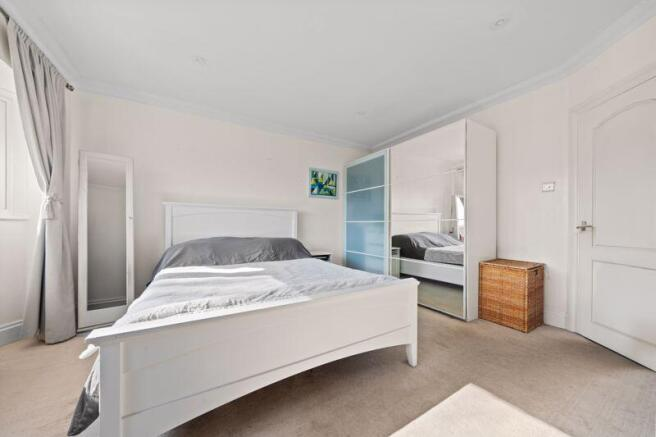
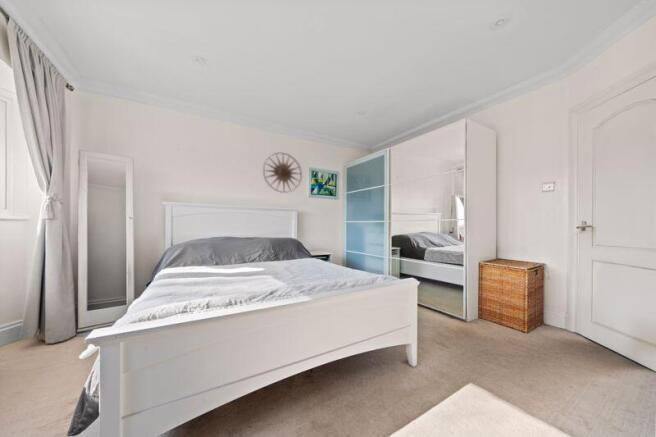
+ wall art [262,152,303,194]
